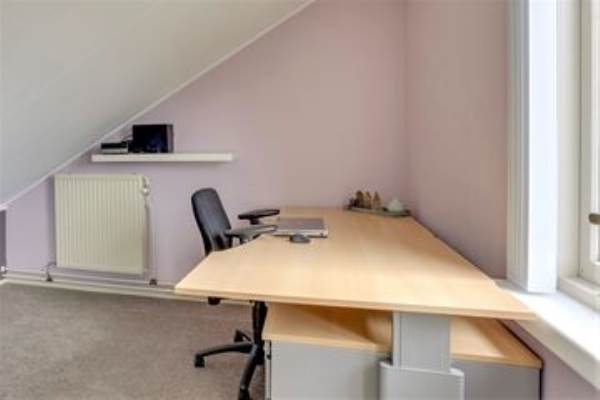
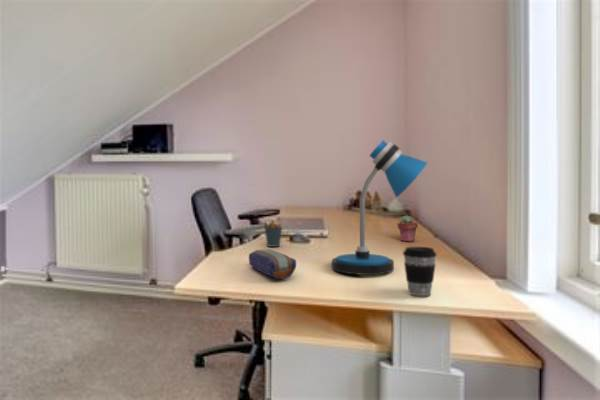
+ potted succulent [396,215,419,243]
+ desk lamp [331,139,429,276]
+ pen holder [262,216,284,248]
+ pencil case [248,248,297,280]
+ coffee cup [402,246,438,297]
